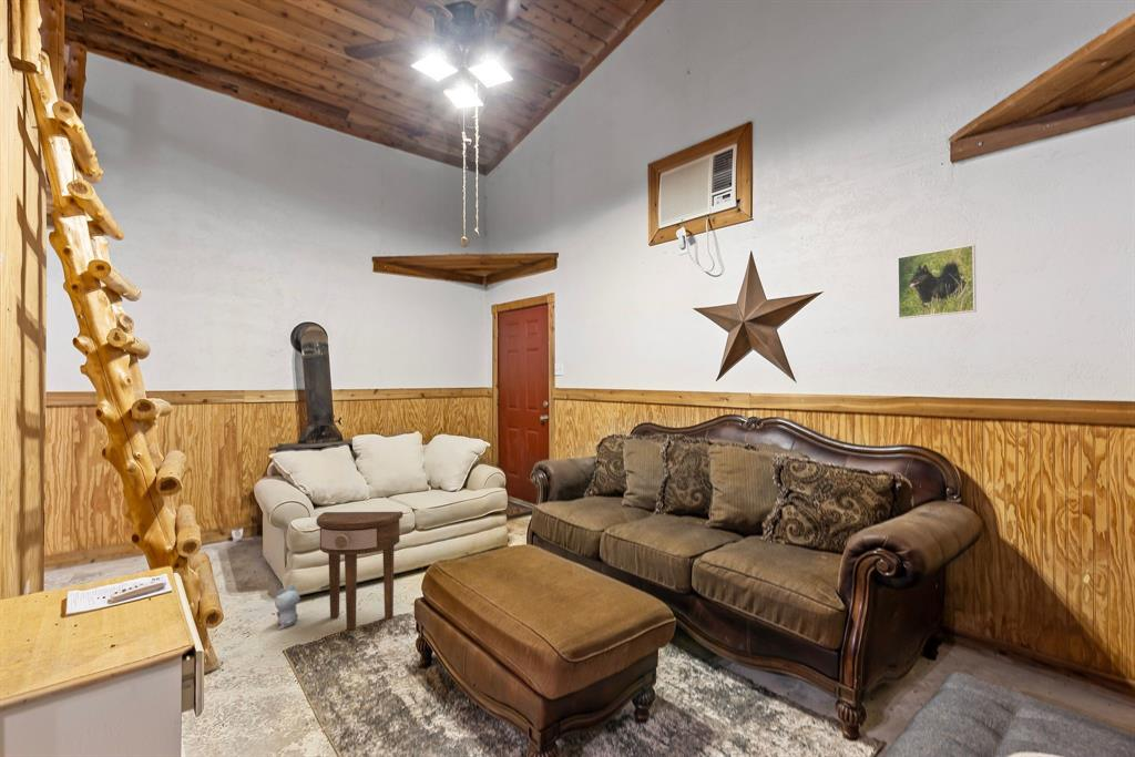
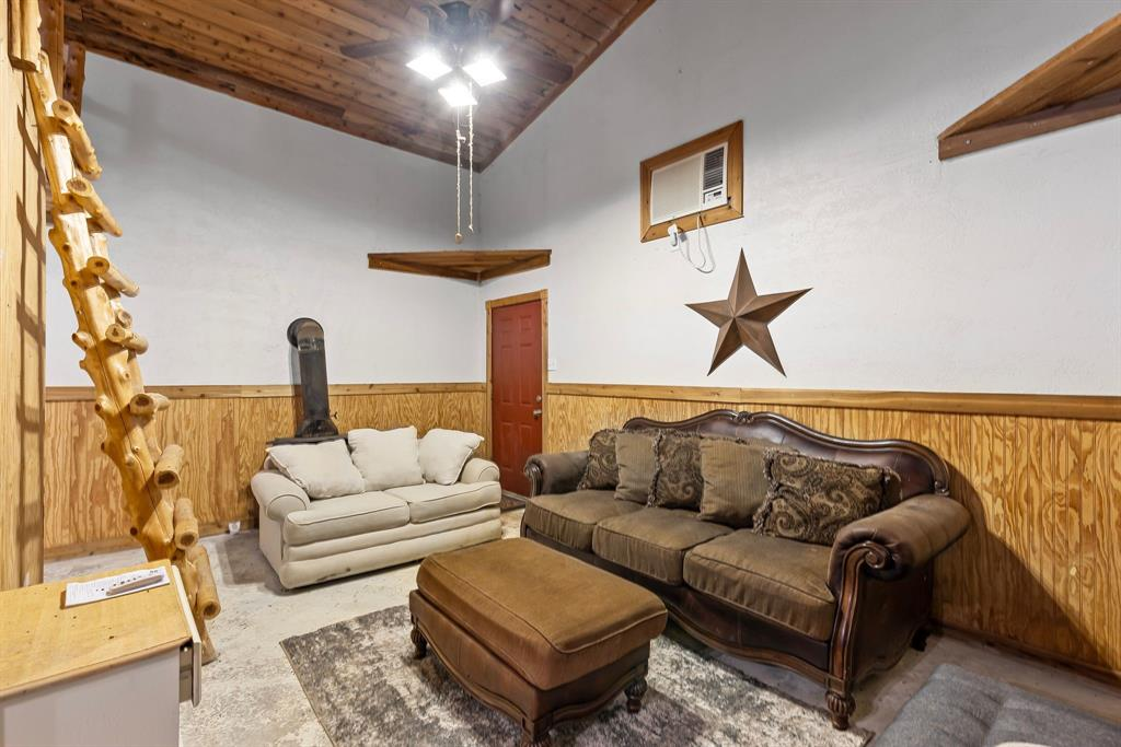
- plush toy [274,583,301,631]
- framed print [897,244,978,319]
- side table [315,511,403,631]
